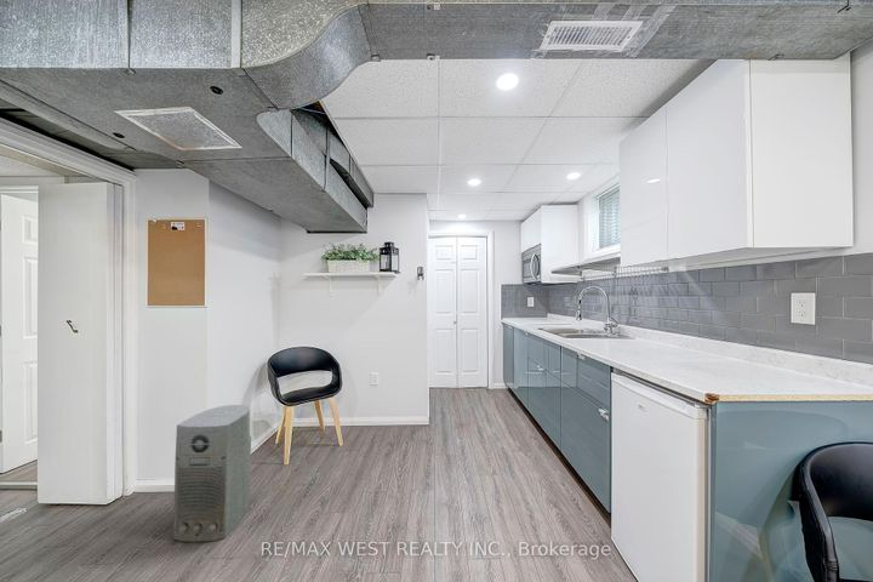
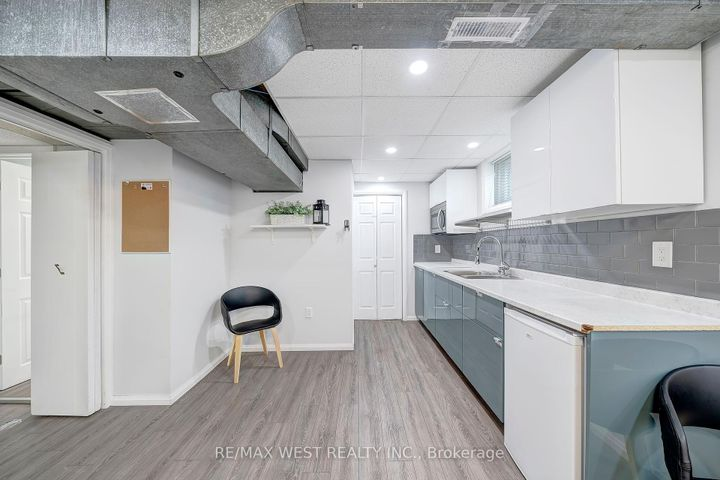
- air purifier [172,404,252,543]
